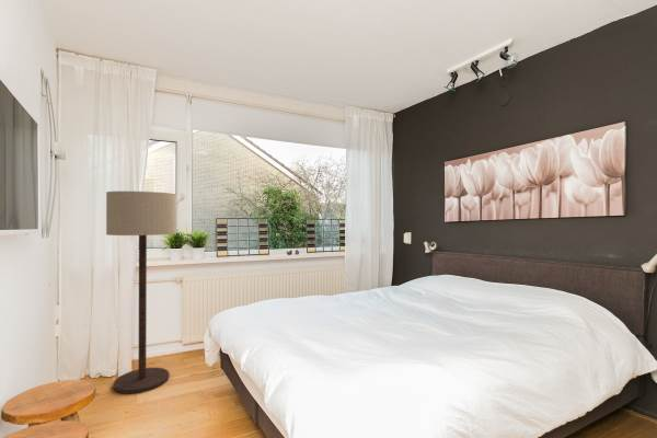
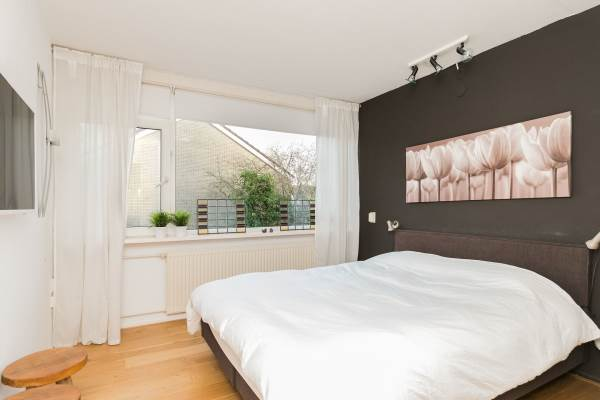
- floor lamp [105,191,177,395]
